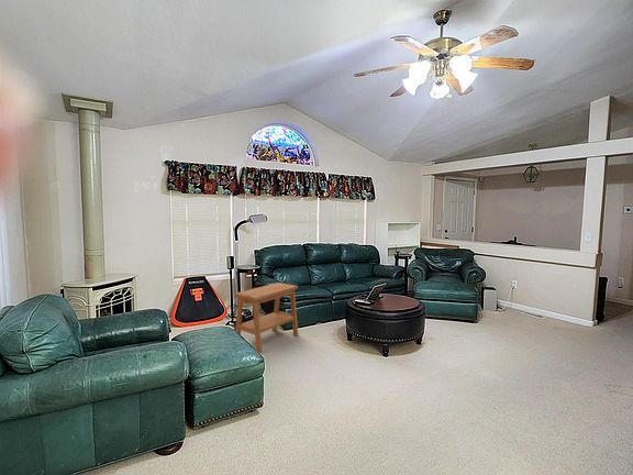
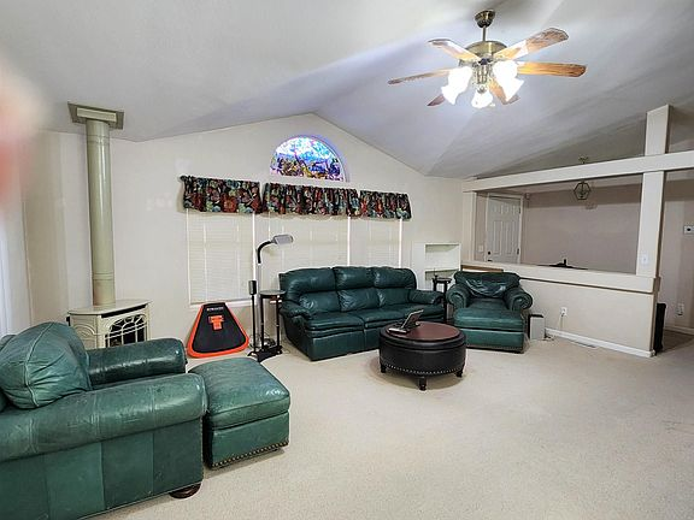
- side table [233,281,299,354]
